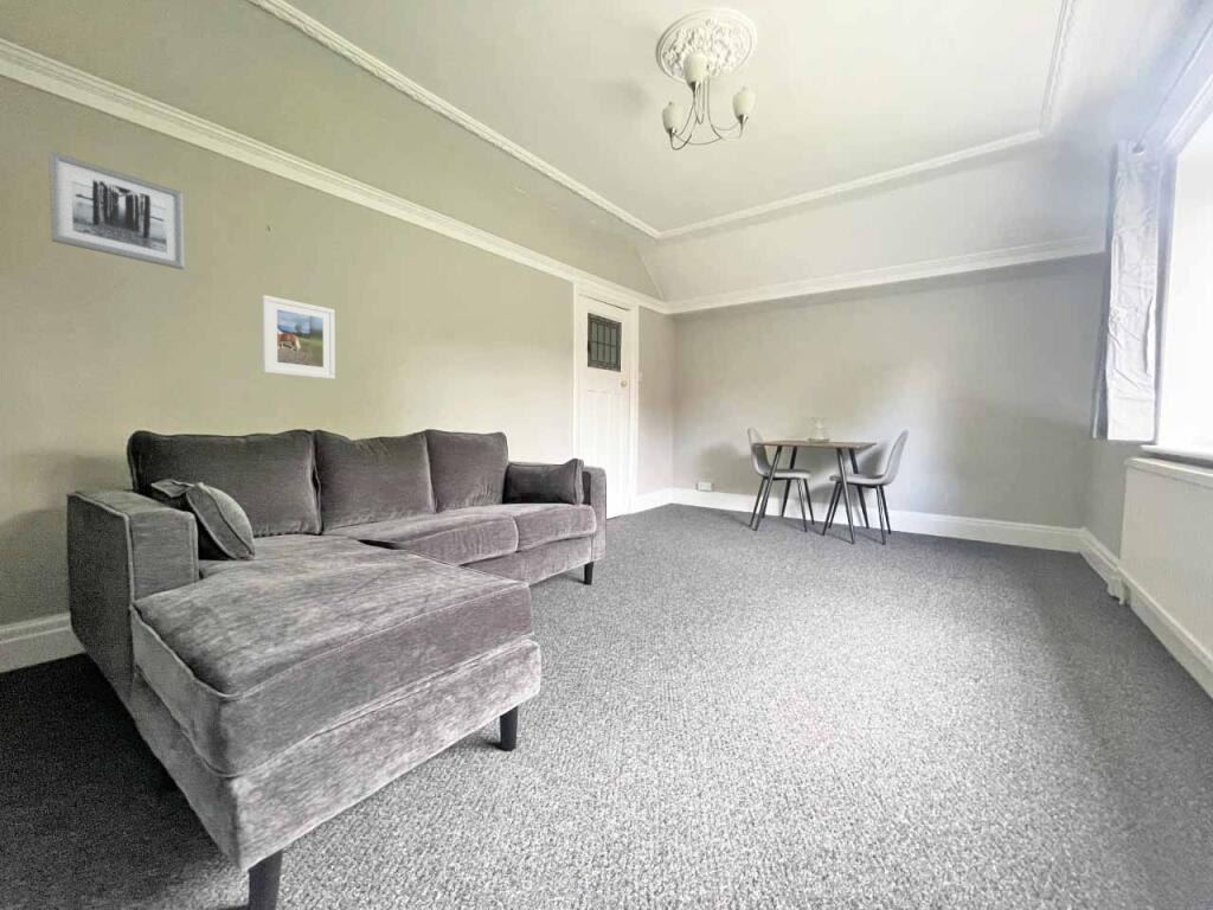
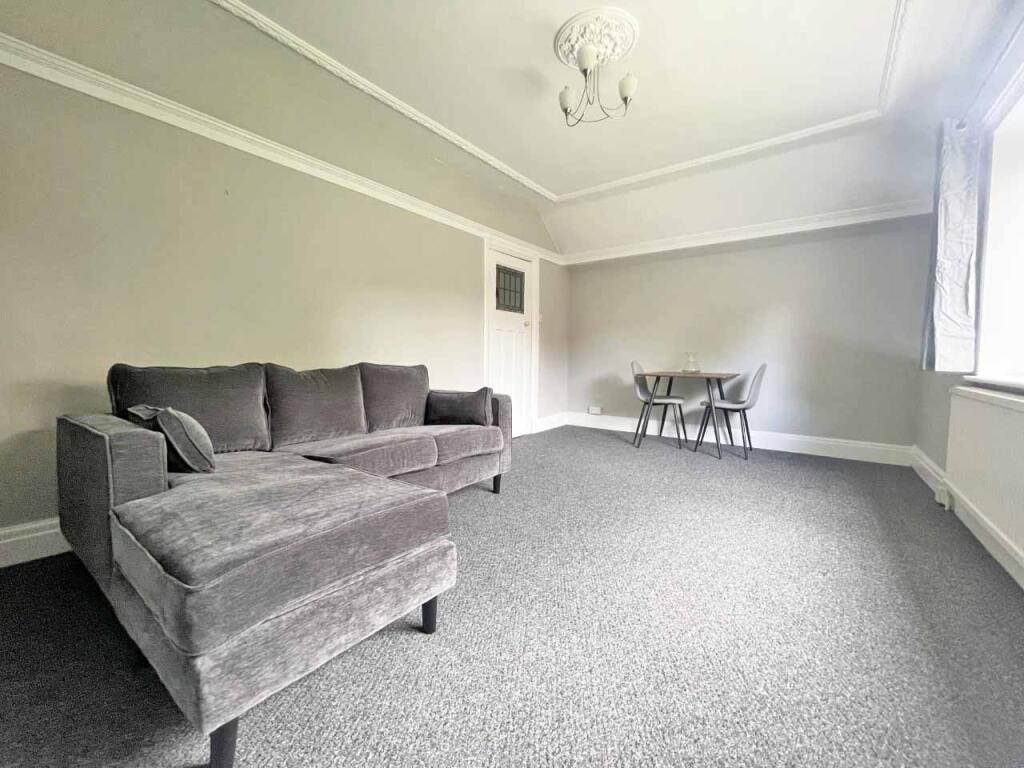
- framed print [261,294,336,380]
- wall art [47,149,185,270]
